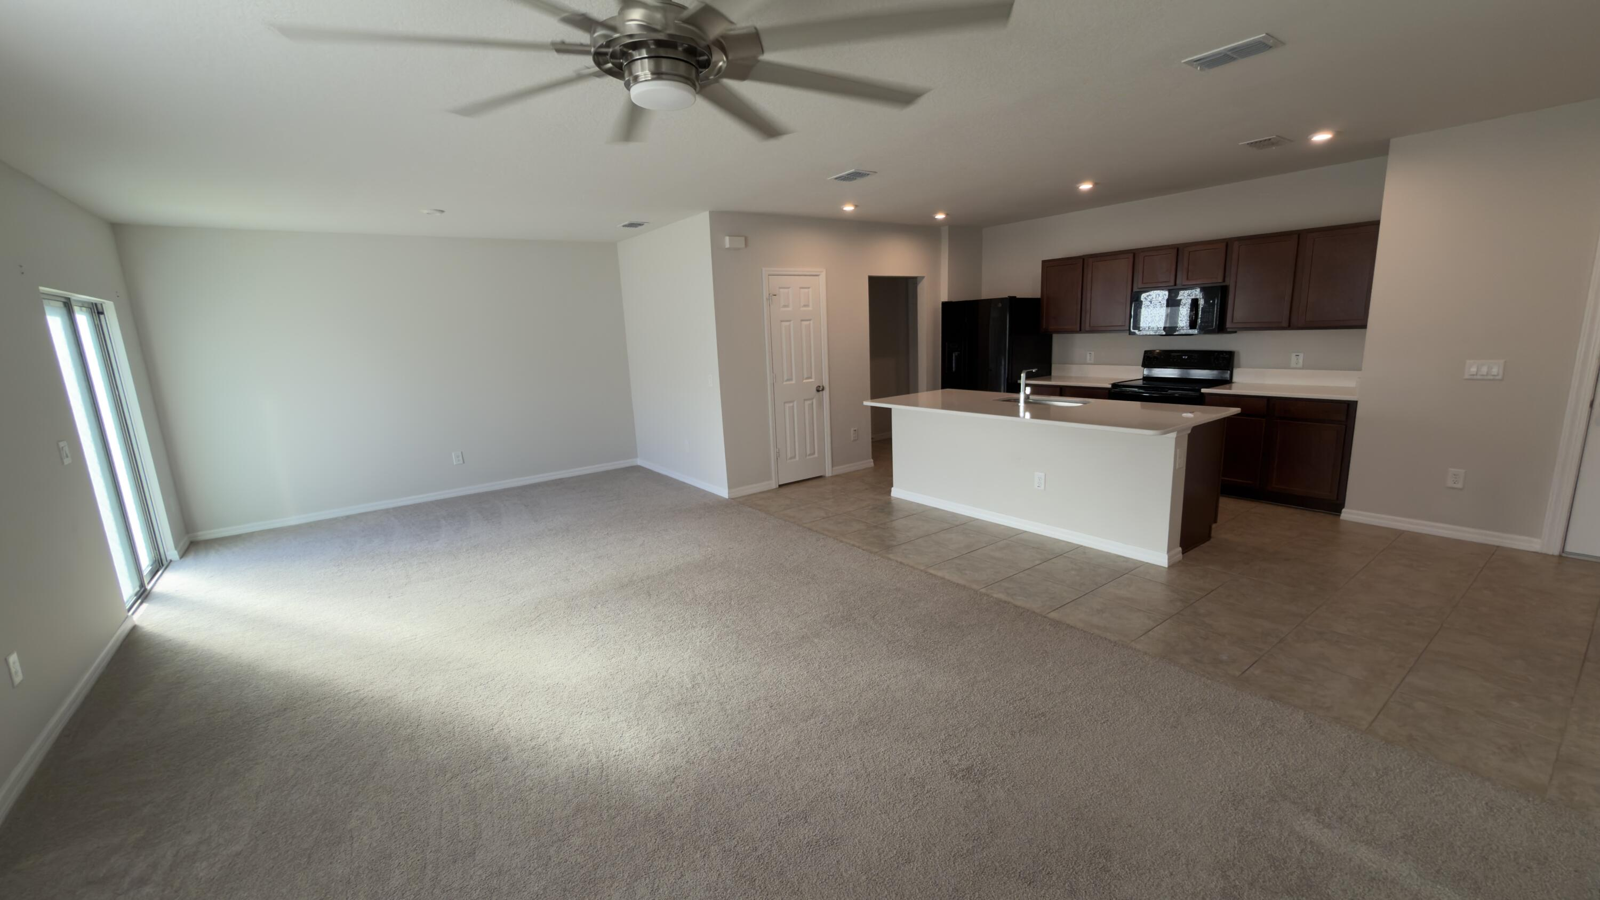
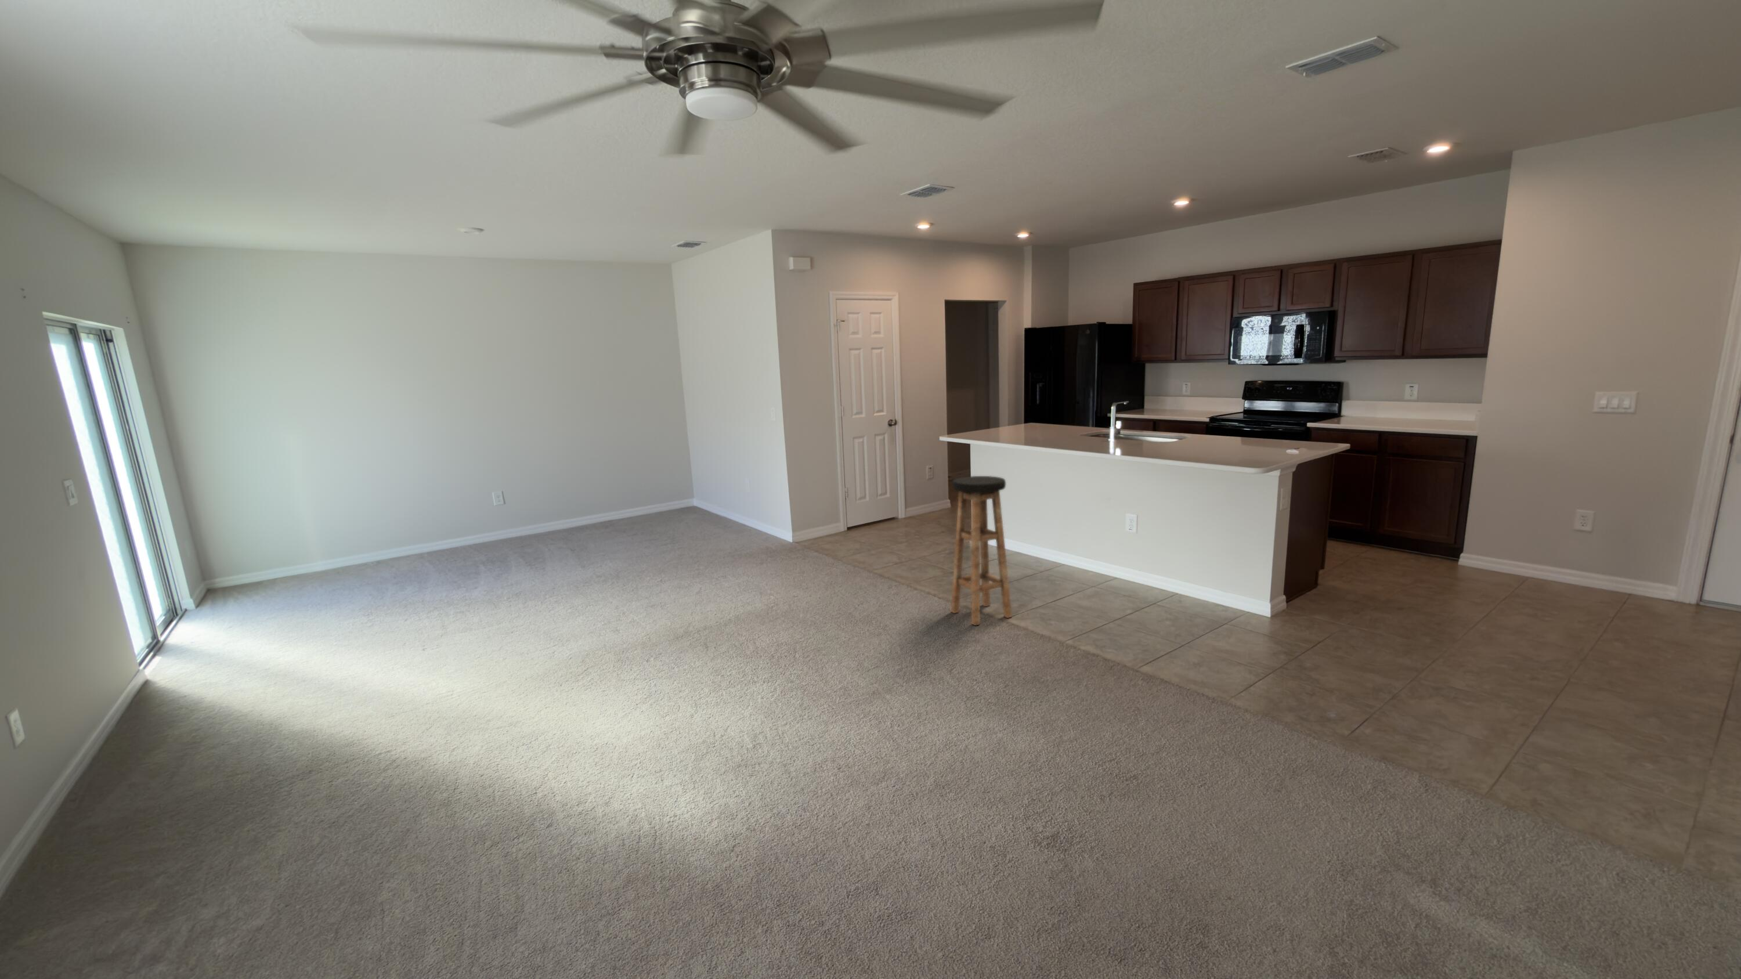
+ bar stool [951,476,1013,626]
